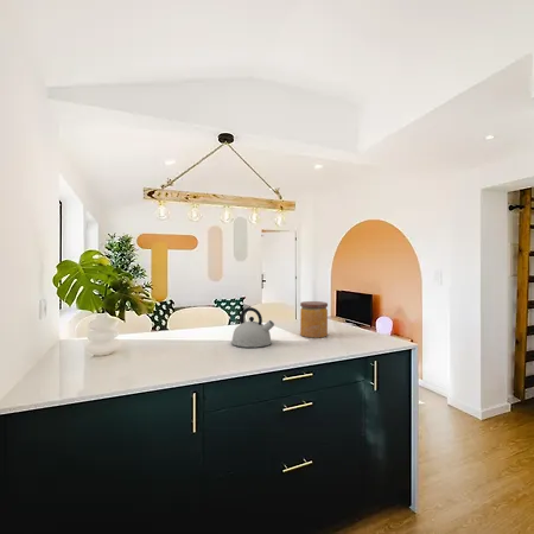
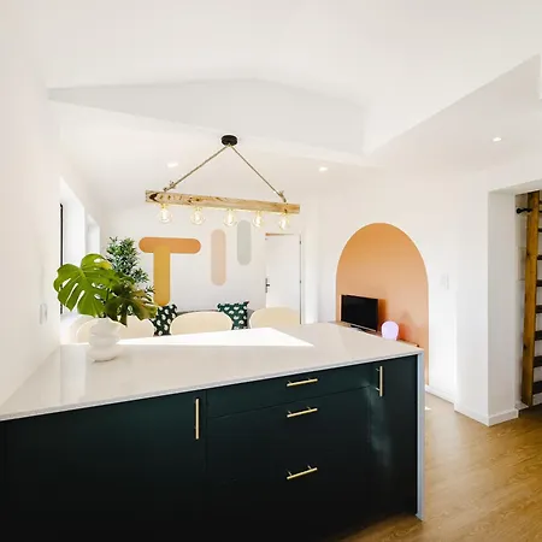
- kettle [230,306,275,349]
- jar [299,300,329,339]
